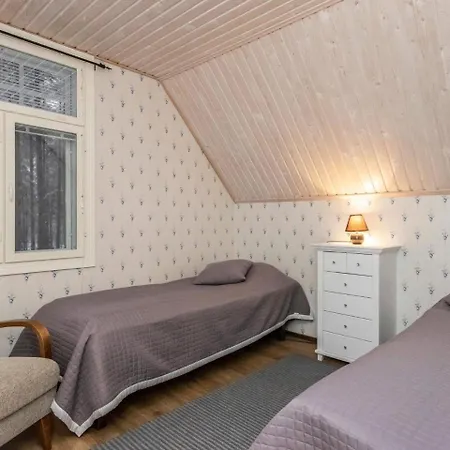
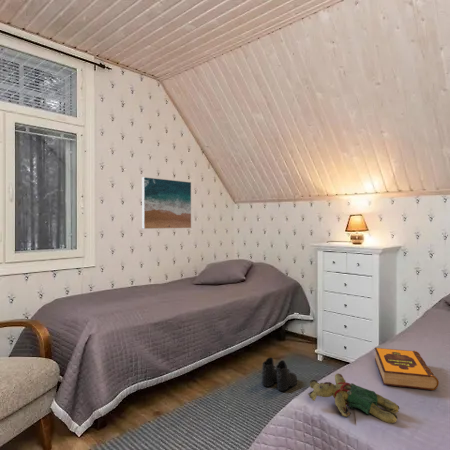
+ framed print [141,176,192,230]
+ teddy bear [307,373,401,424]
+ boots [261,356,298,392]
+ hardback book [374,347,440,391]
